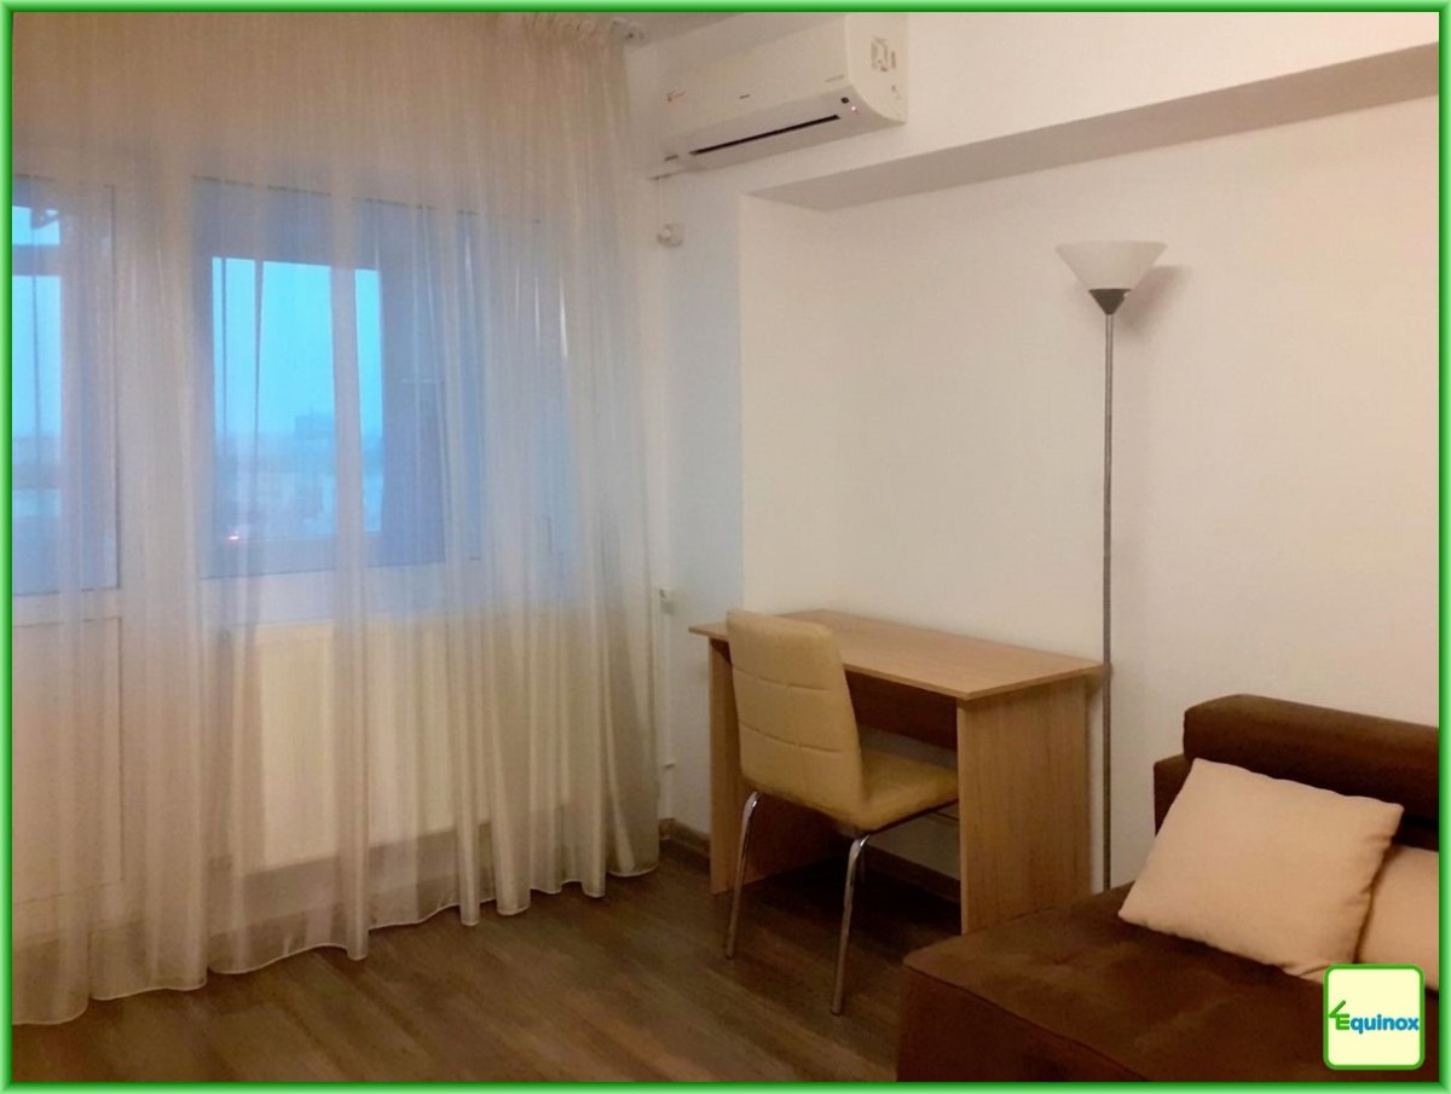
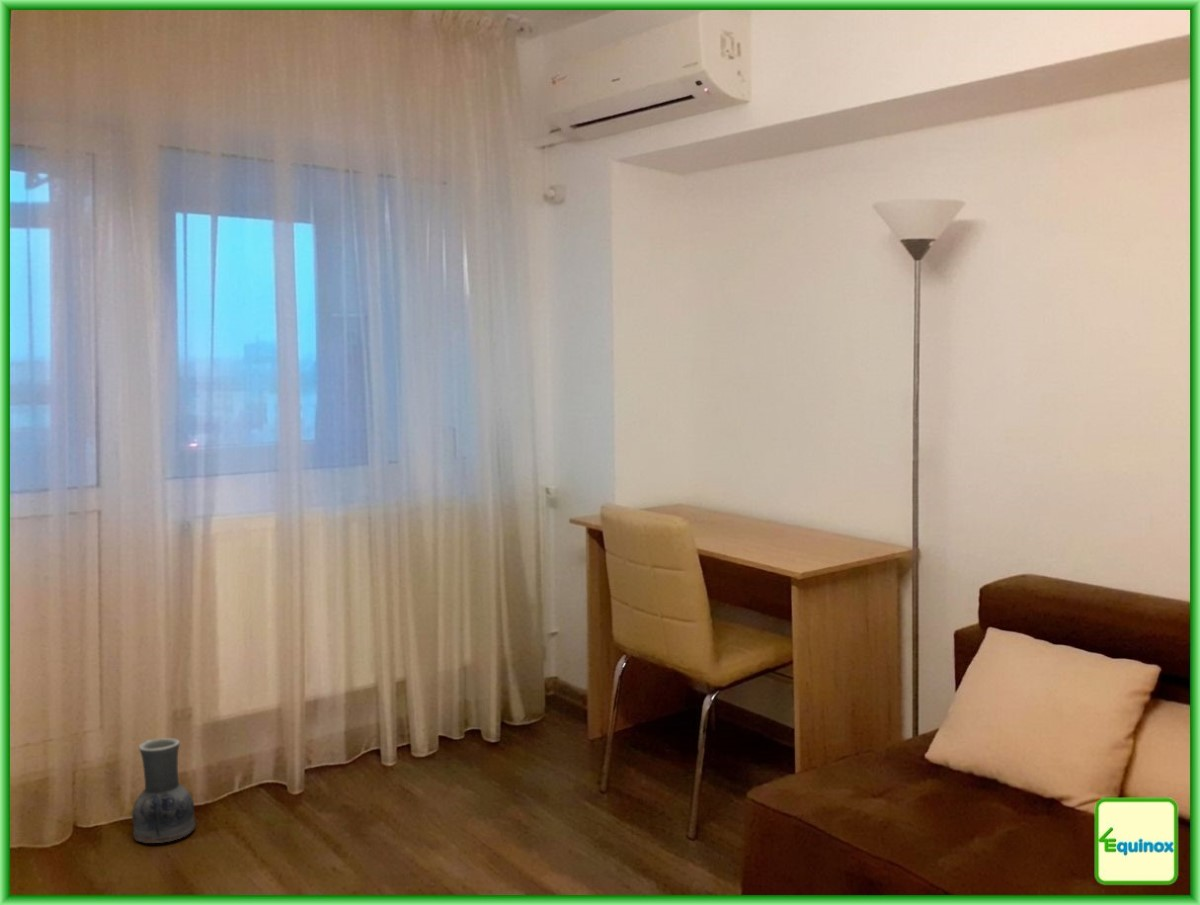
+ vase [131,737,197,844]
